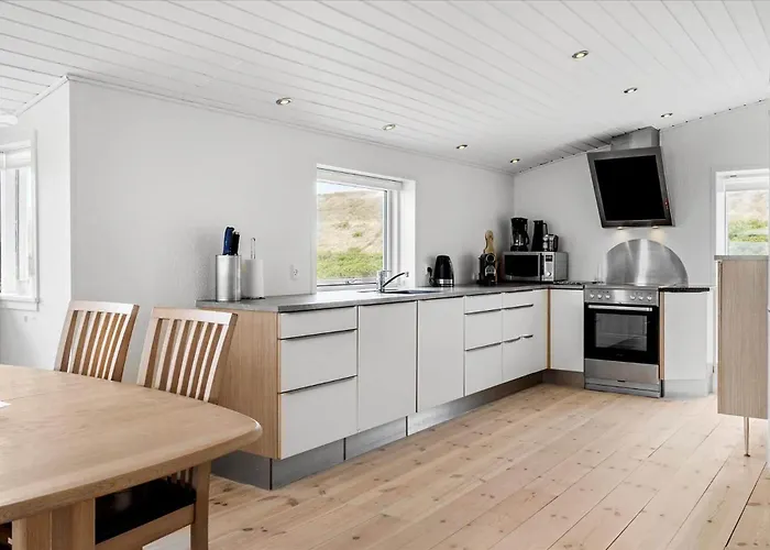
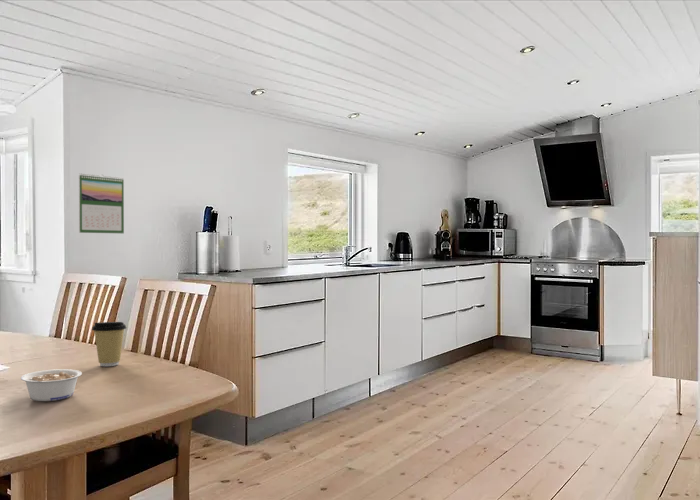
+ calendar [78,173,125,234]
+ legume [20,368,83,402]
+ coffee cup [91,321,127,367]
